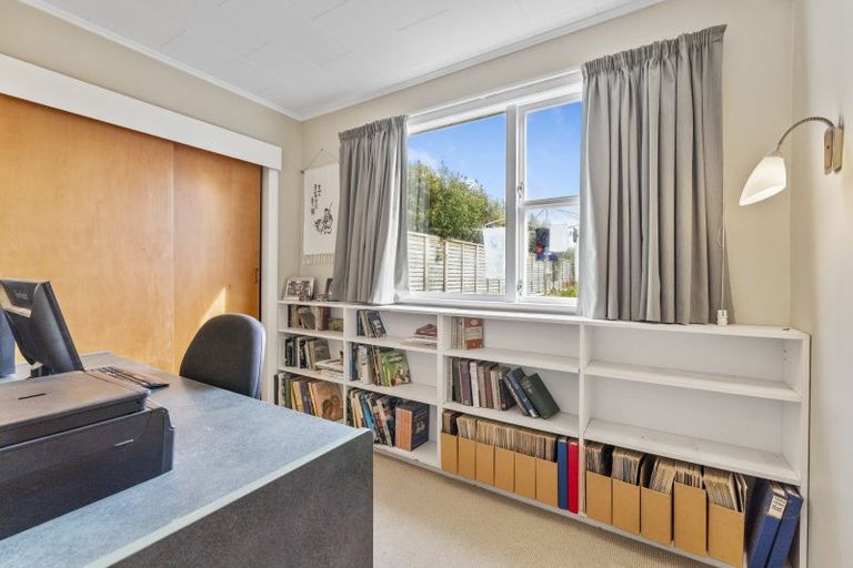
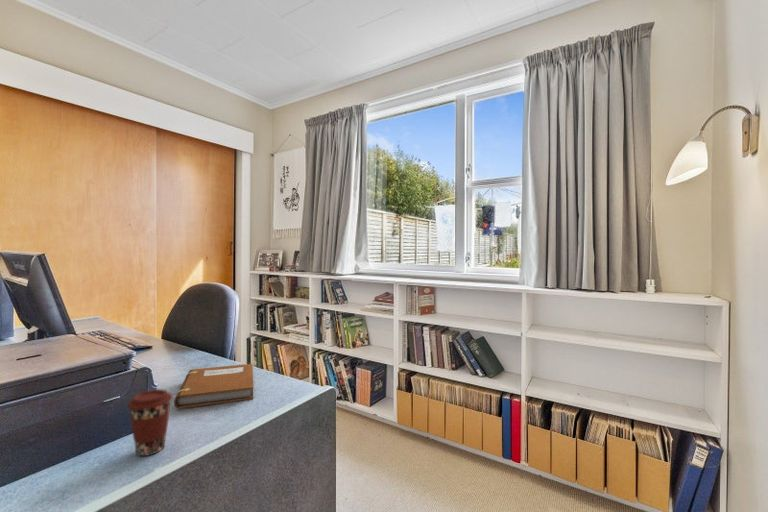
+ notebook [173,363,255,409]
+ coffee cup [126,388,174,457]
